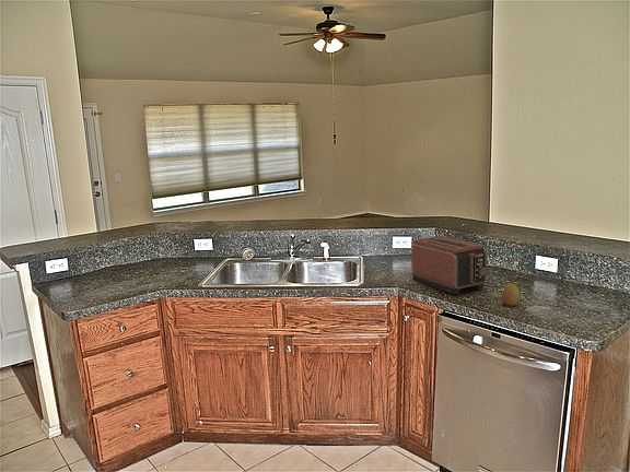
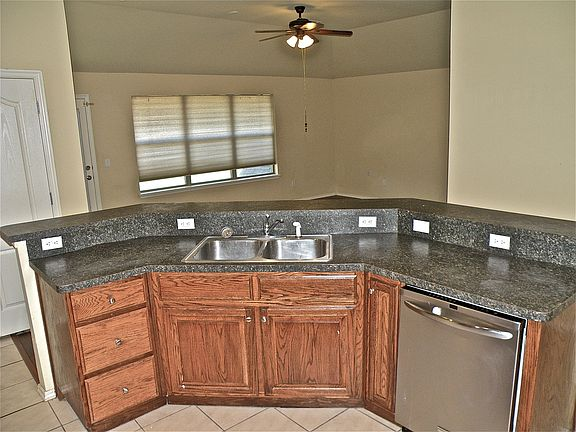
- fruit [501,275,521,307]
- toaster [411,235,488,296]
